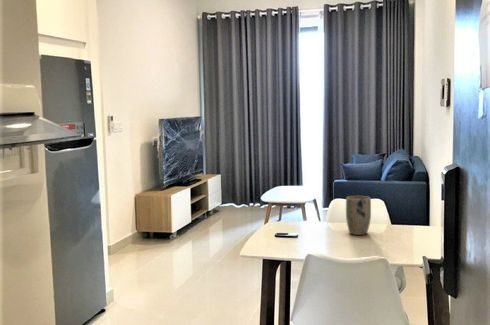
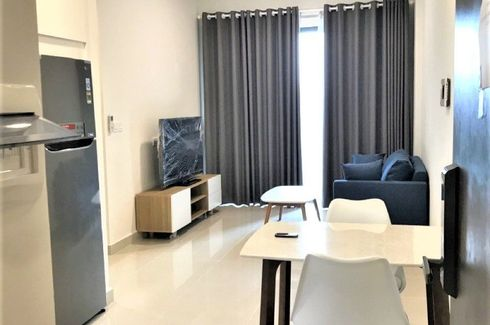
- plant pot [345,195,372,236]
